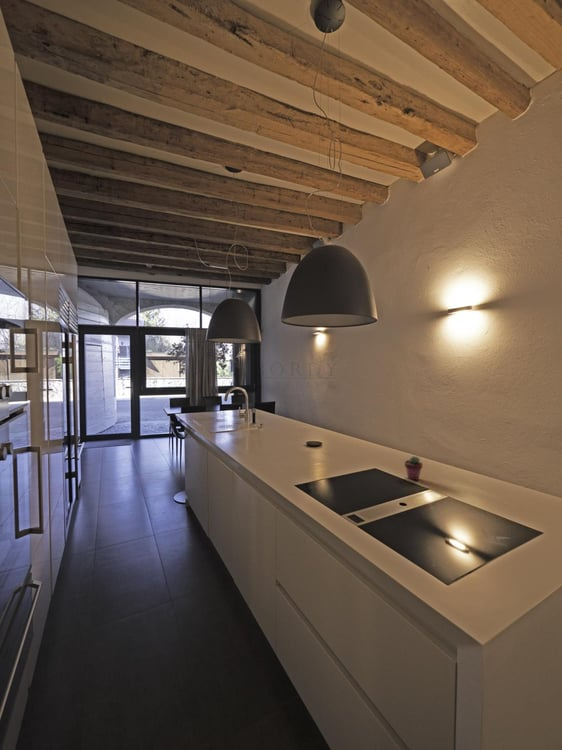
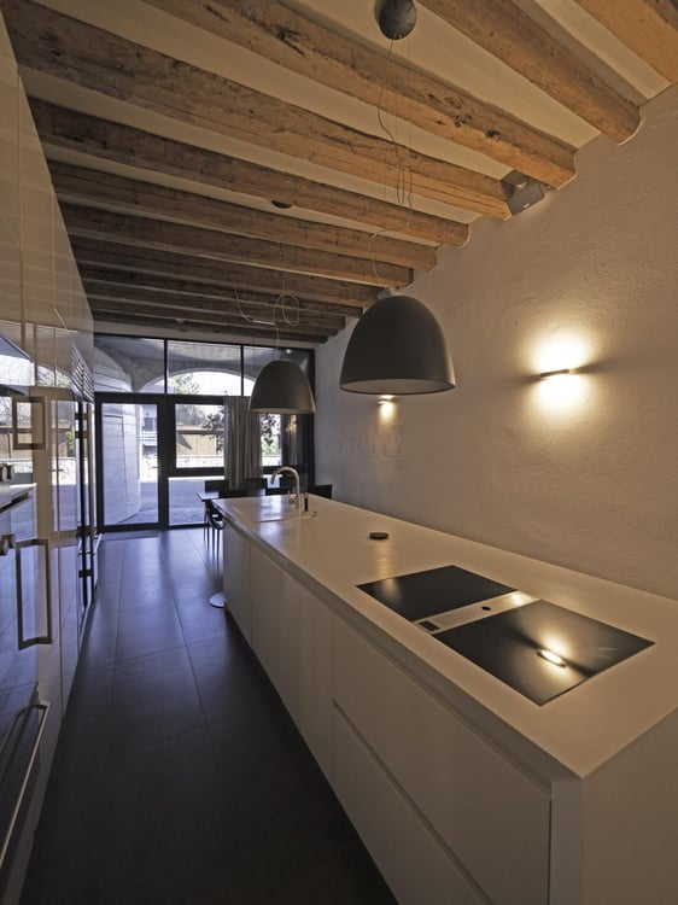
- potted succulent [404,455,423,481]
